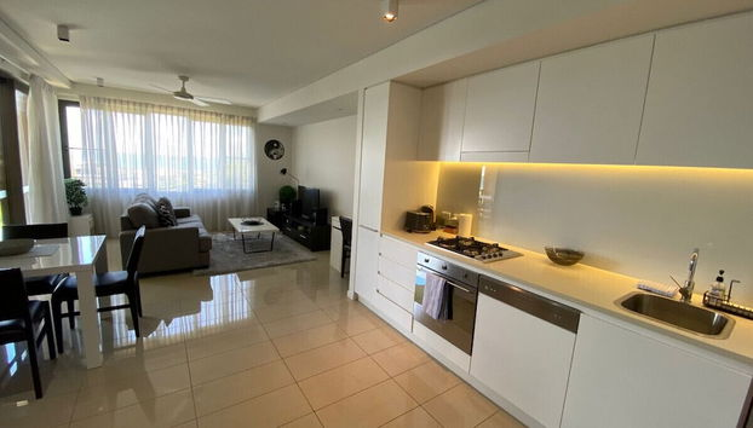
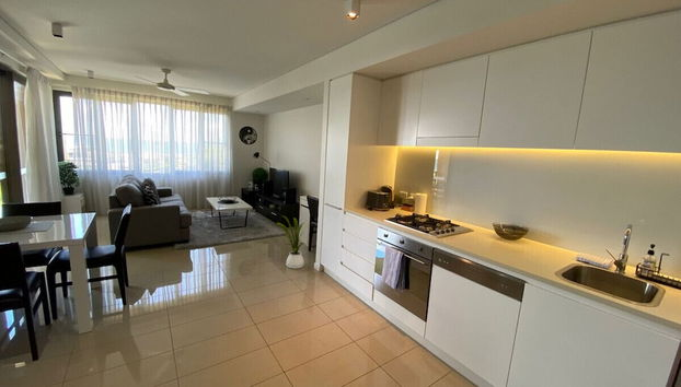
+ house plant [276,214,309,270]
